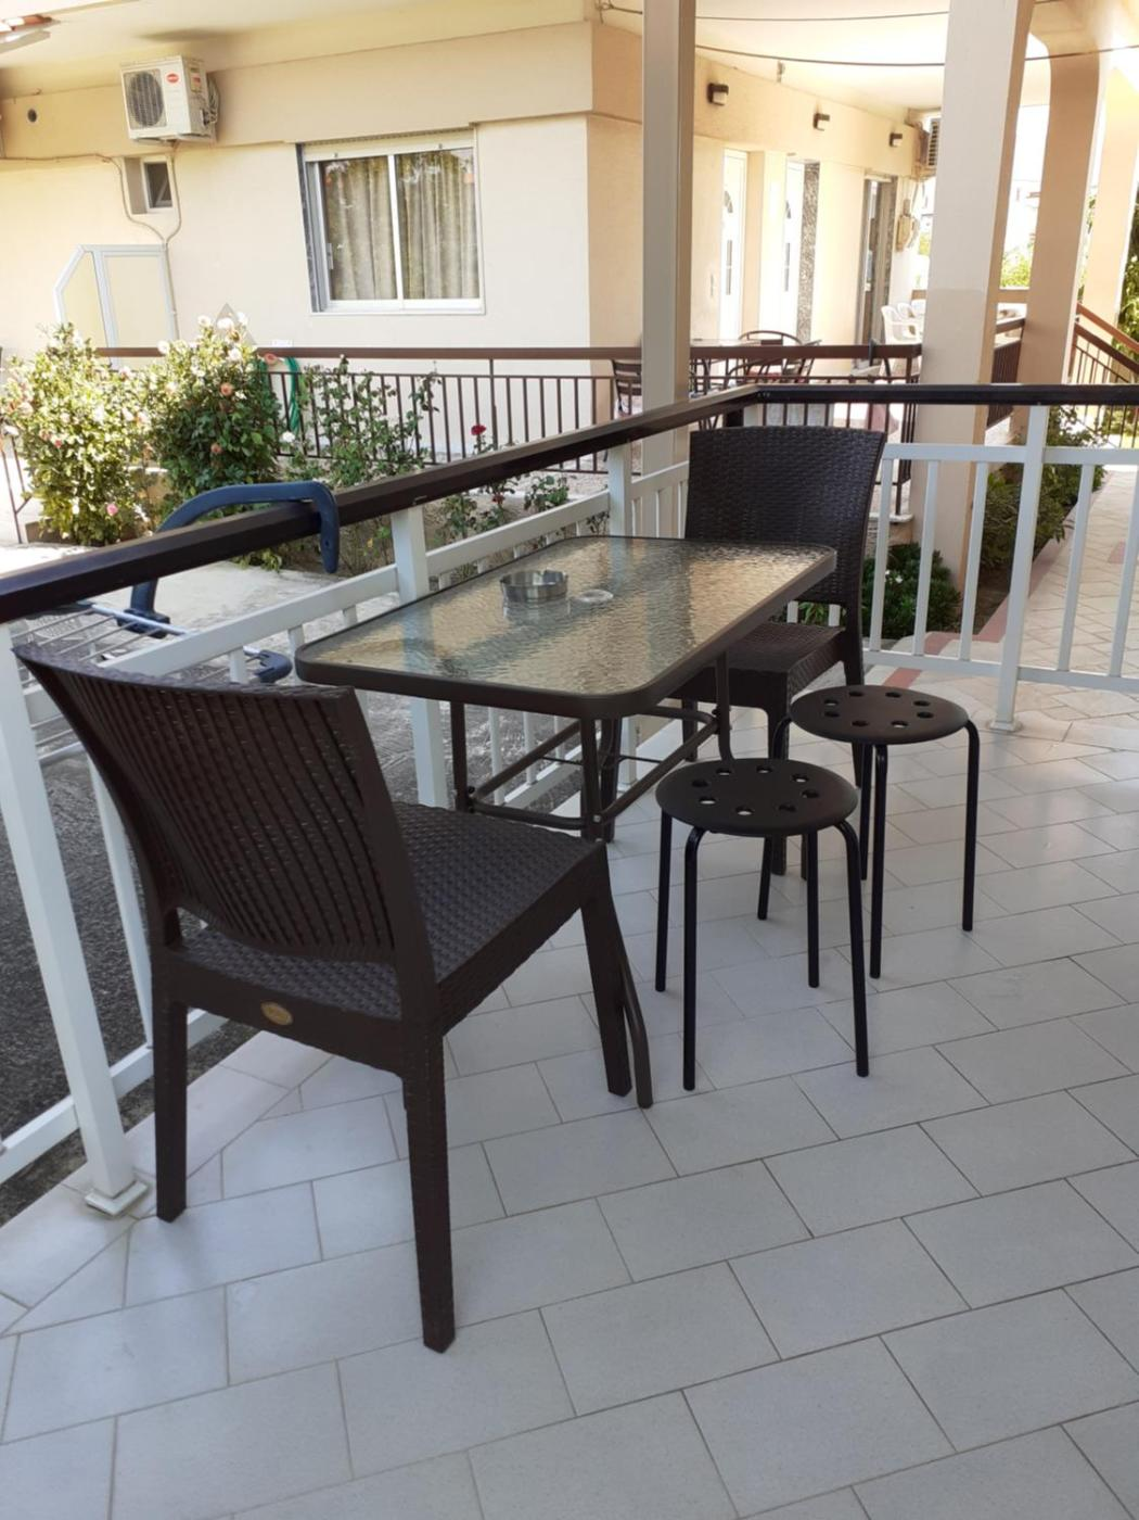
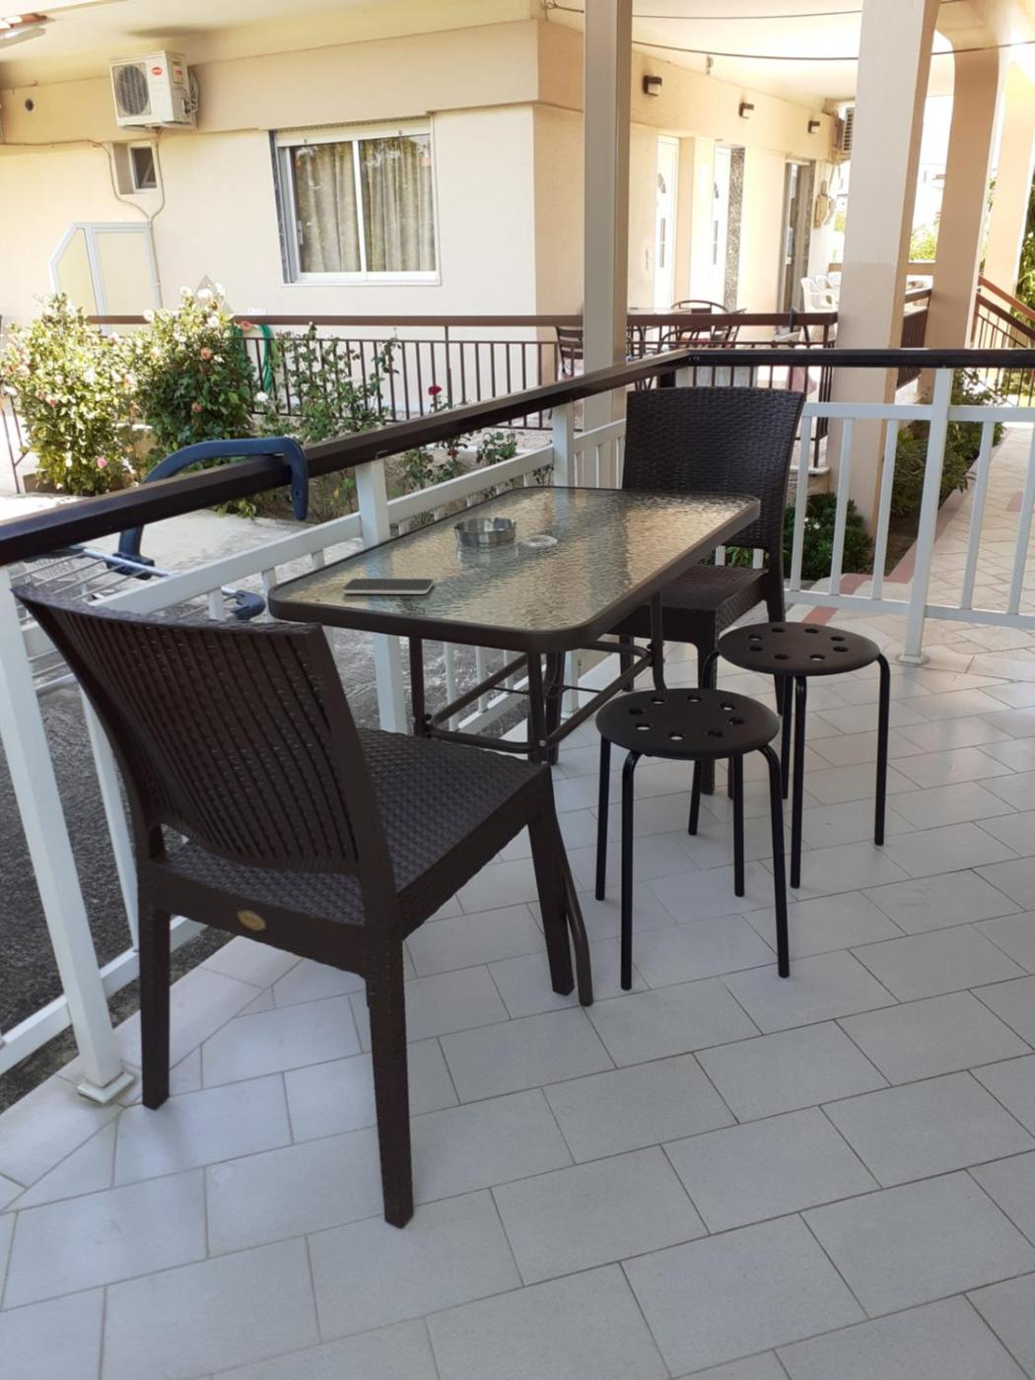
+ smartphone [341,578,435,595]
